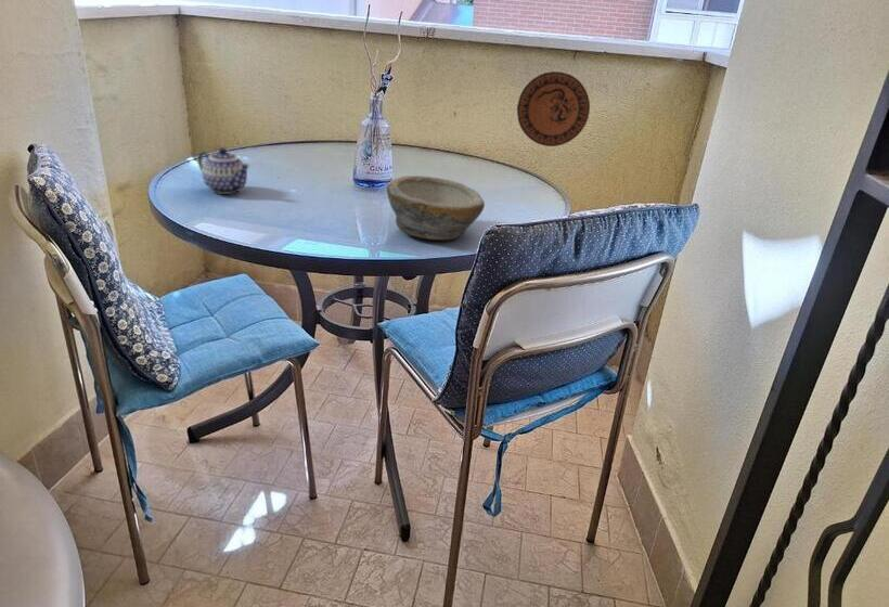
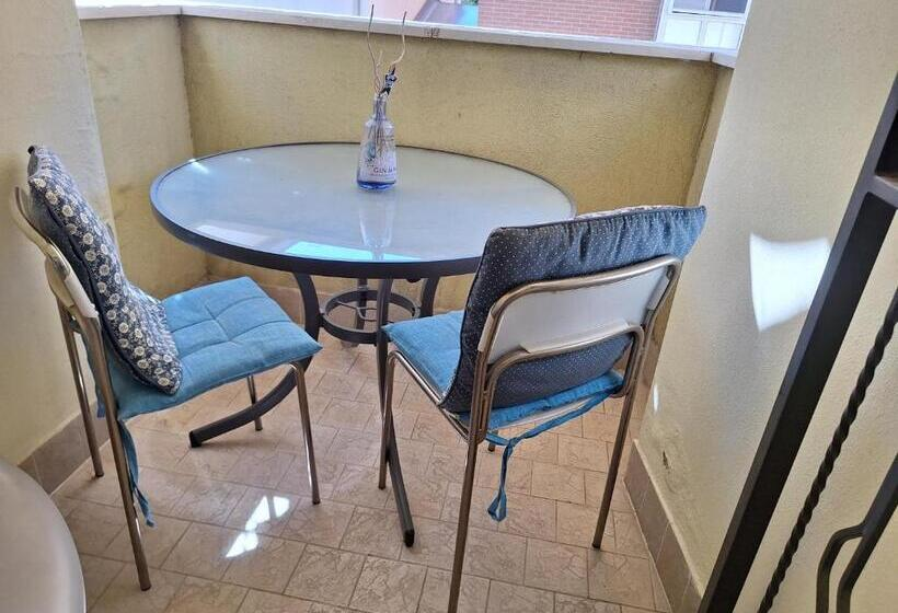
- bowl [386,175,486,241]
- decorative plate [516,70,591,147]
- teapot [197,146,250,195]
